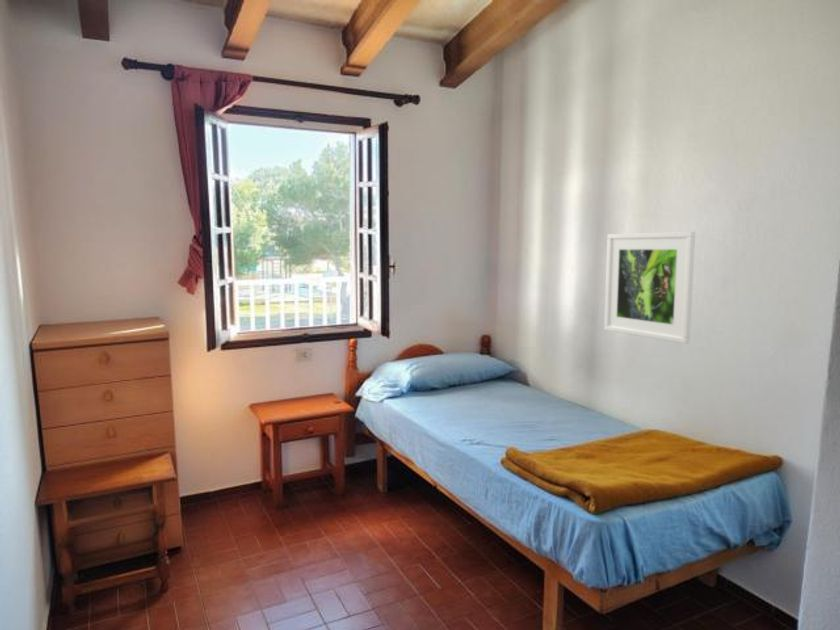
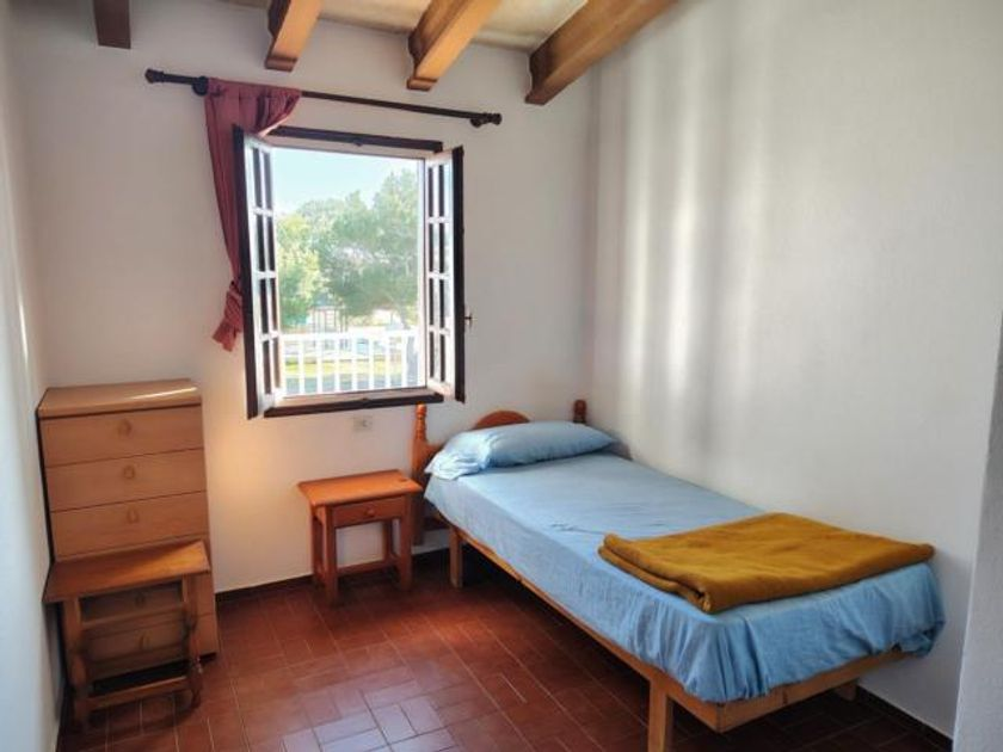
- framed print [603,231,696,345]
